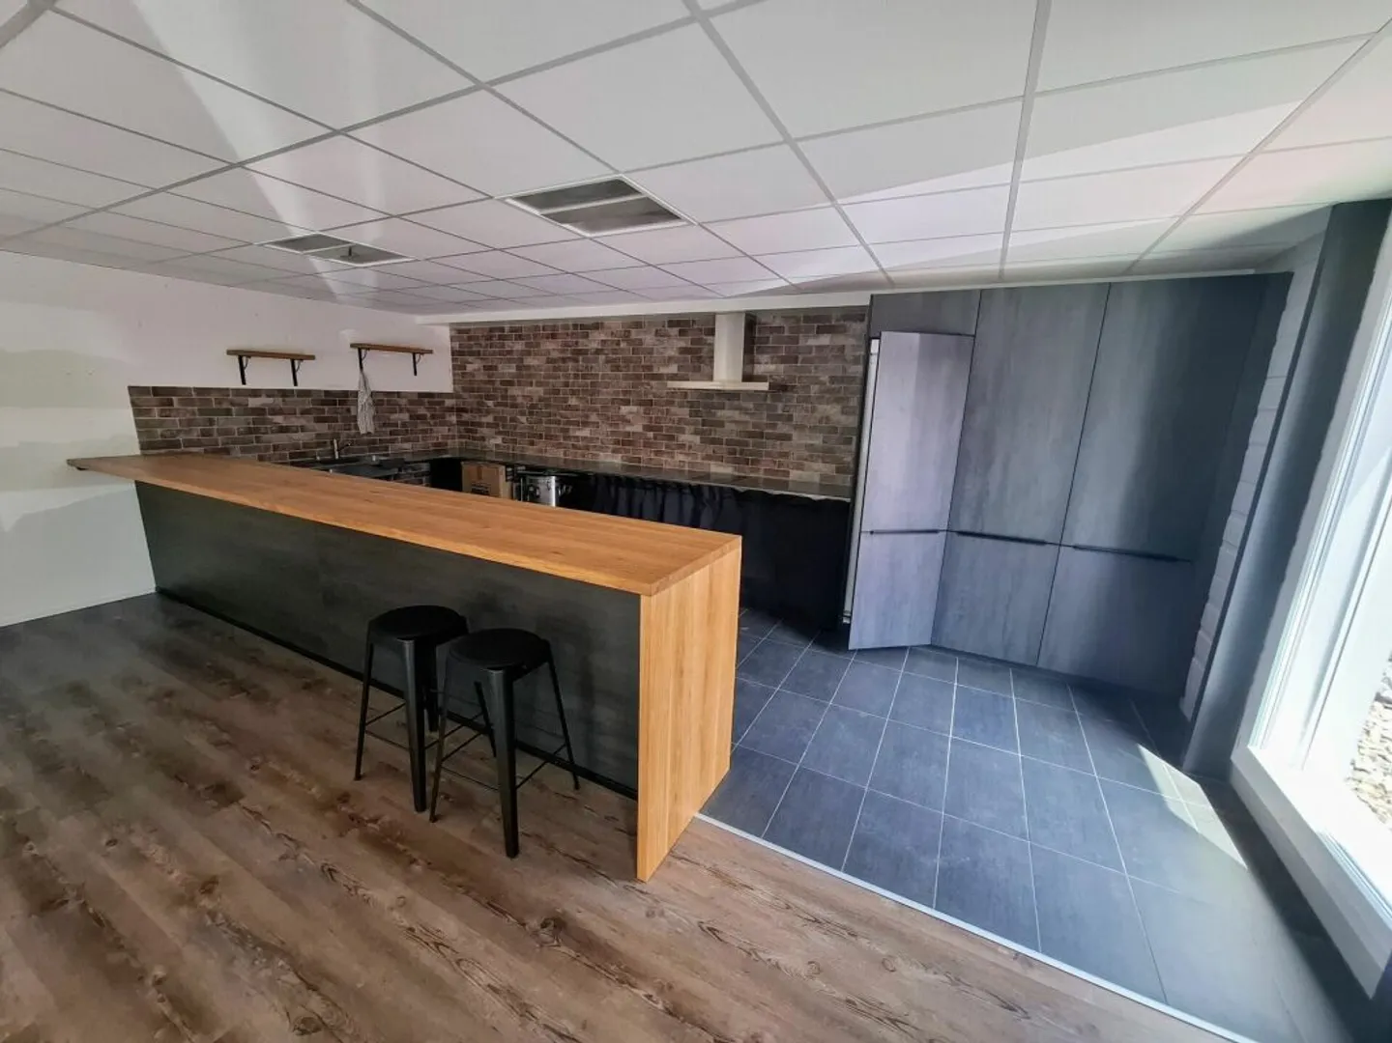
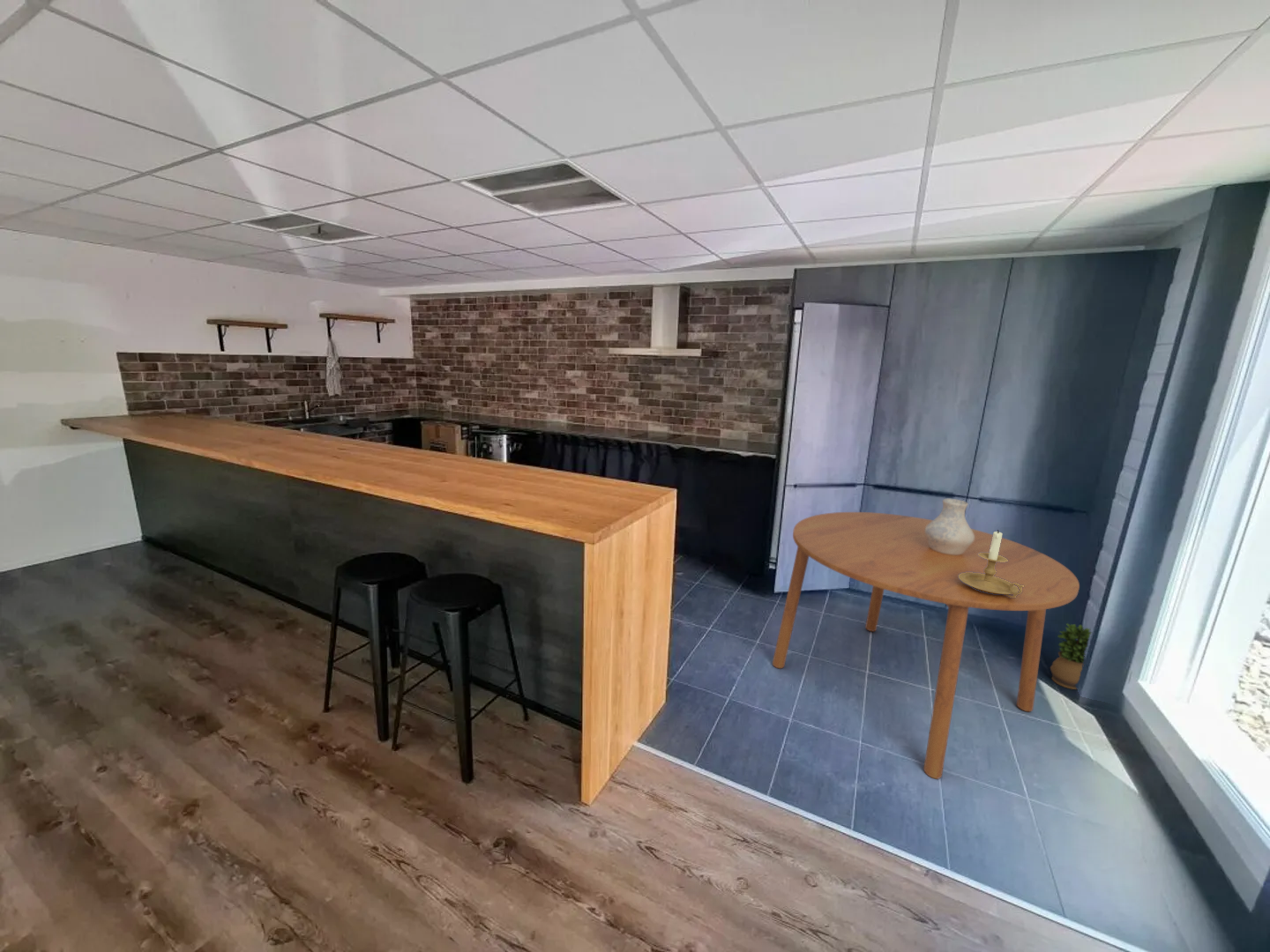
+ dining table [772,511,1080,780]
+ potted plant [1050,622,1093,690]
+ vase [925,498,975,555]
+ candle holder [959,529,1024,598]
